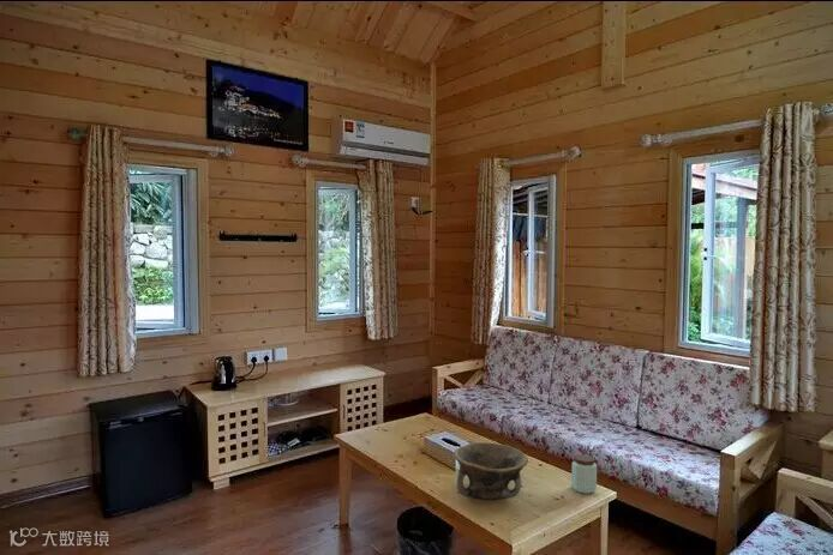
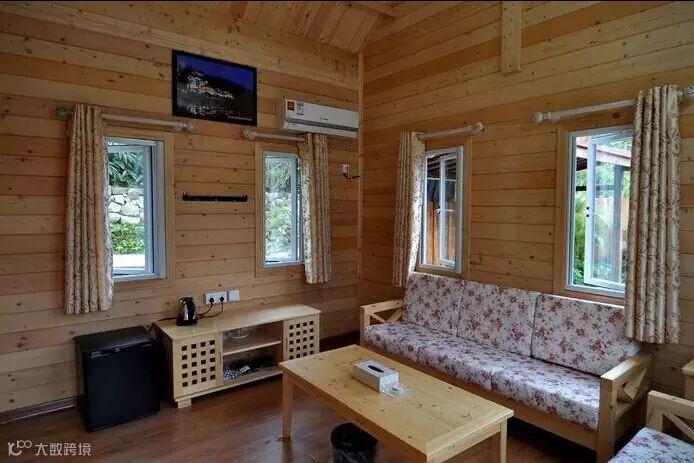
- peanut butter [570,453,598,495]
- bowl [454,441,529,500]
